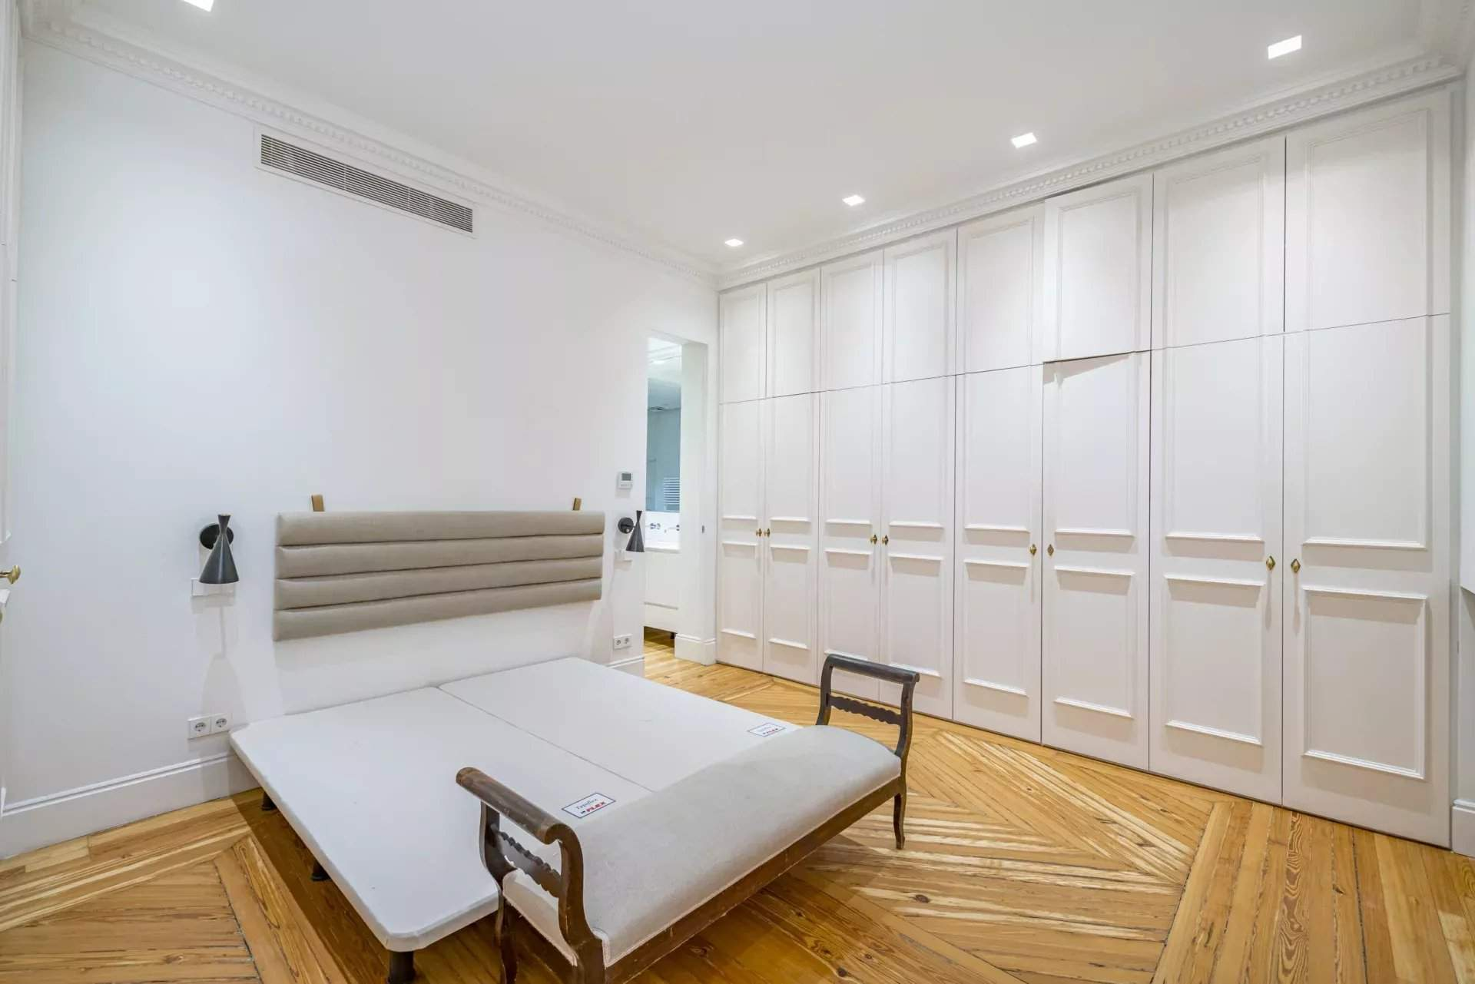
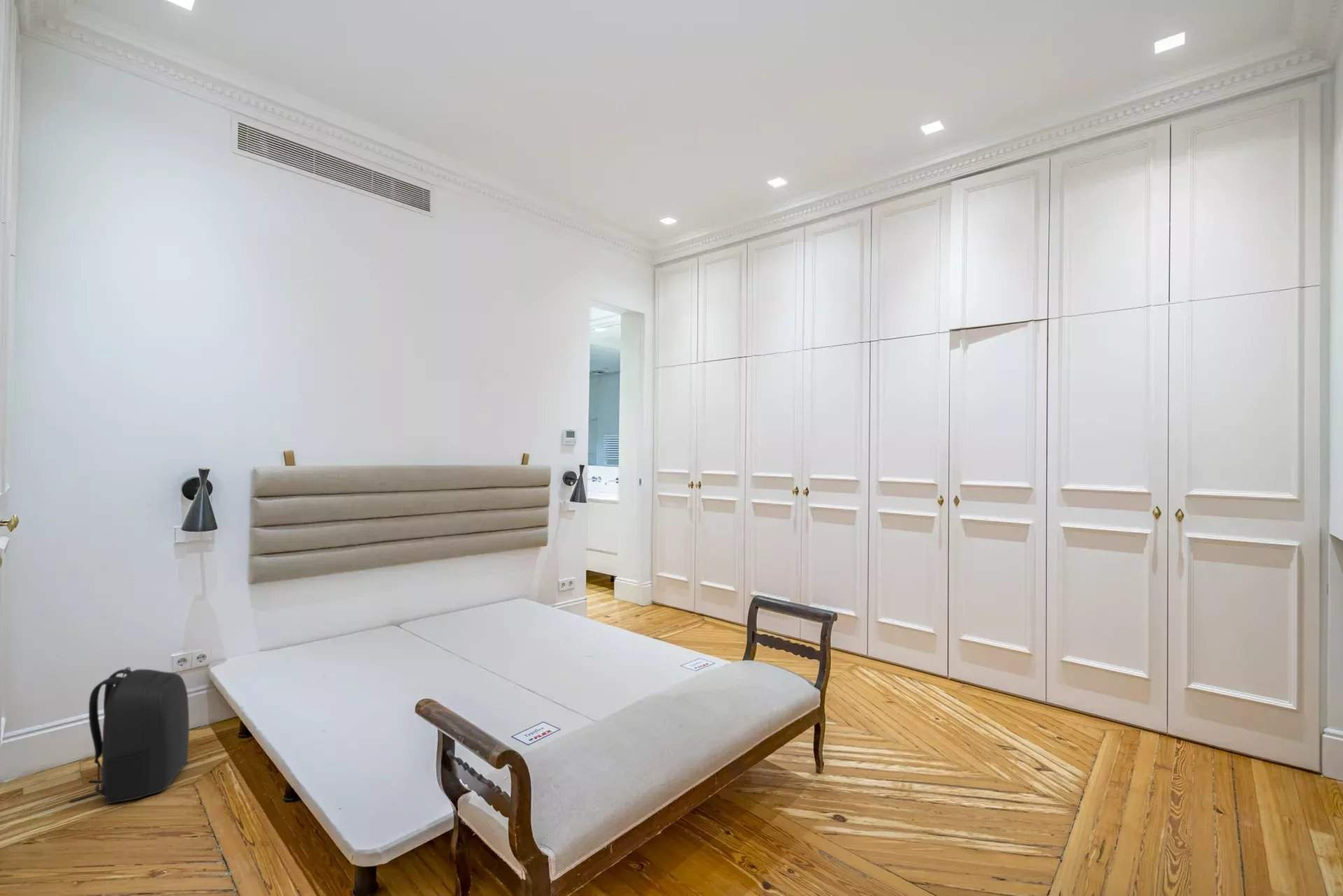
+ backpack [69,667,190,804]
